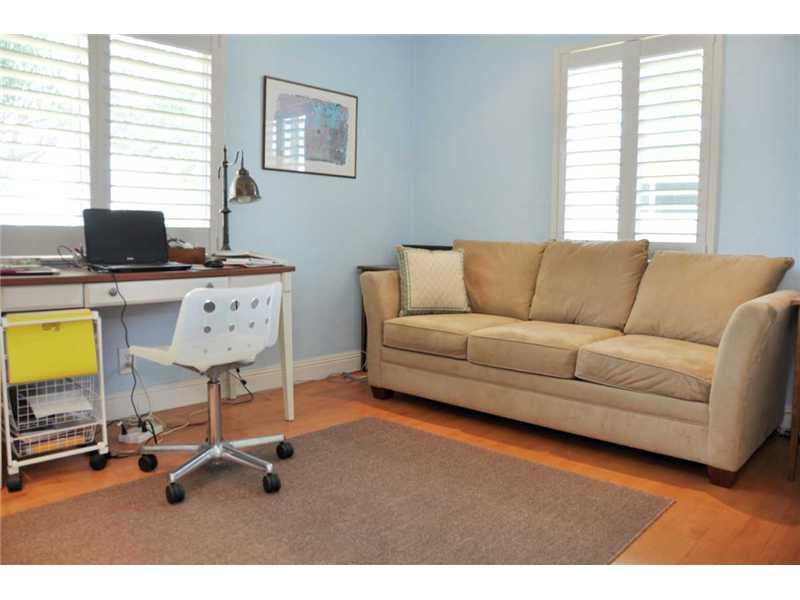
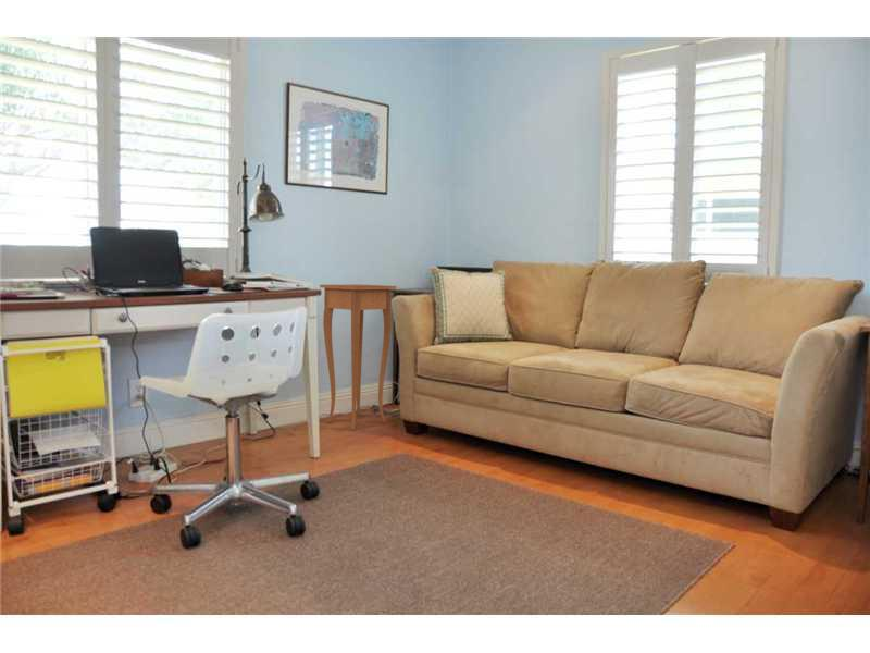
+ side table [319,283,397,430]
